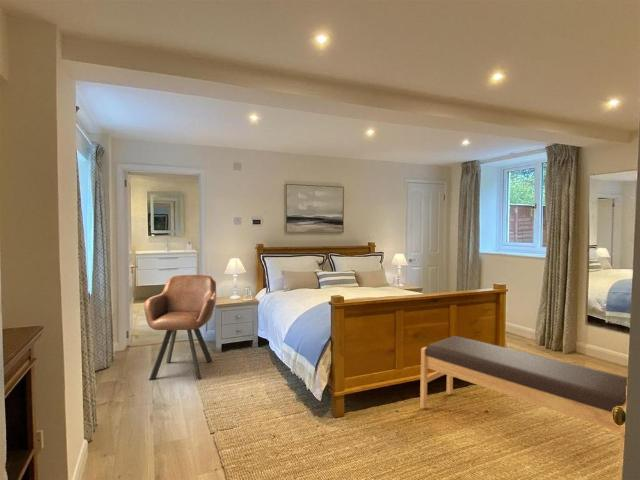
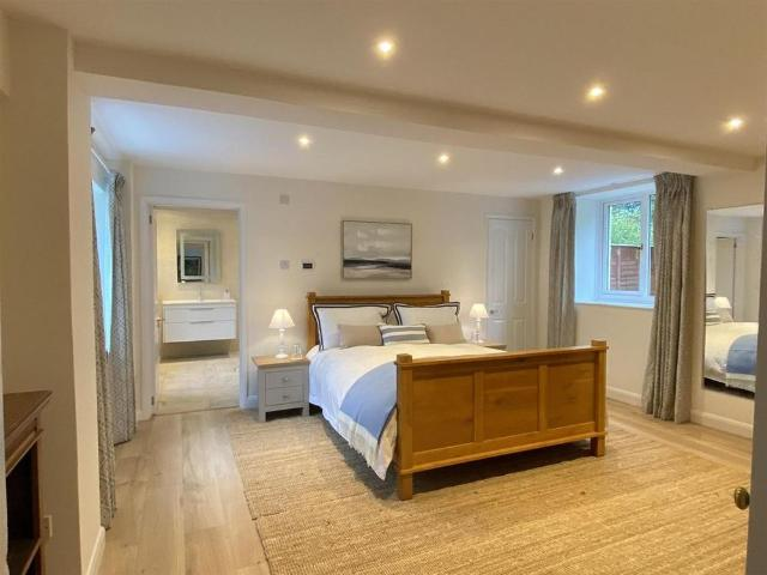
- armchair [143,274,217,381]
- bench [419,335,628,480]
